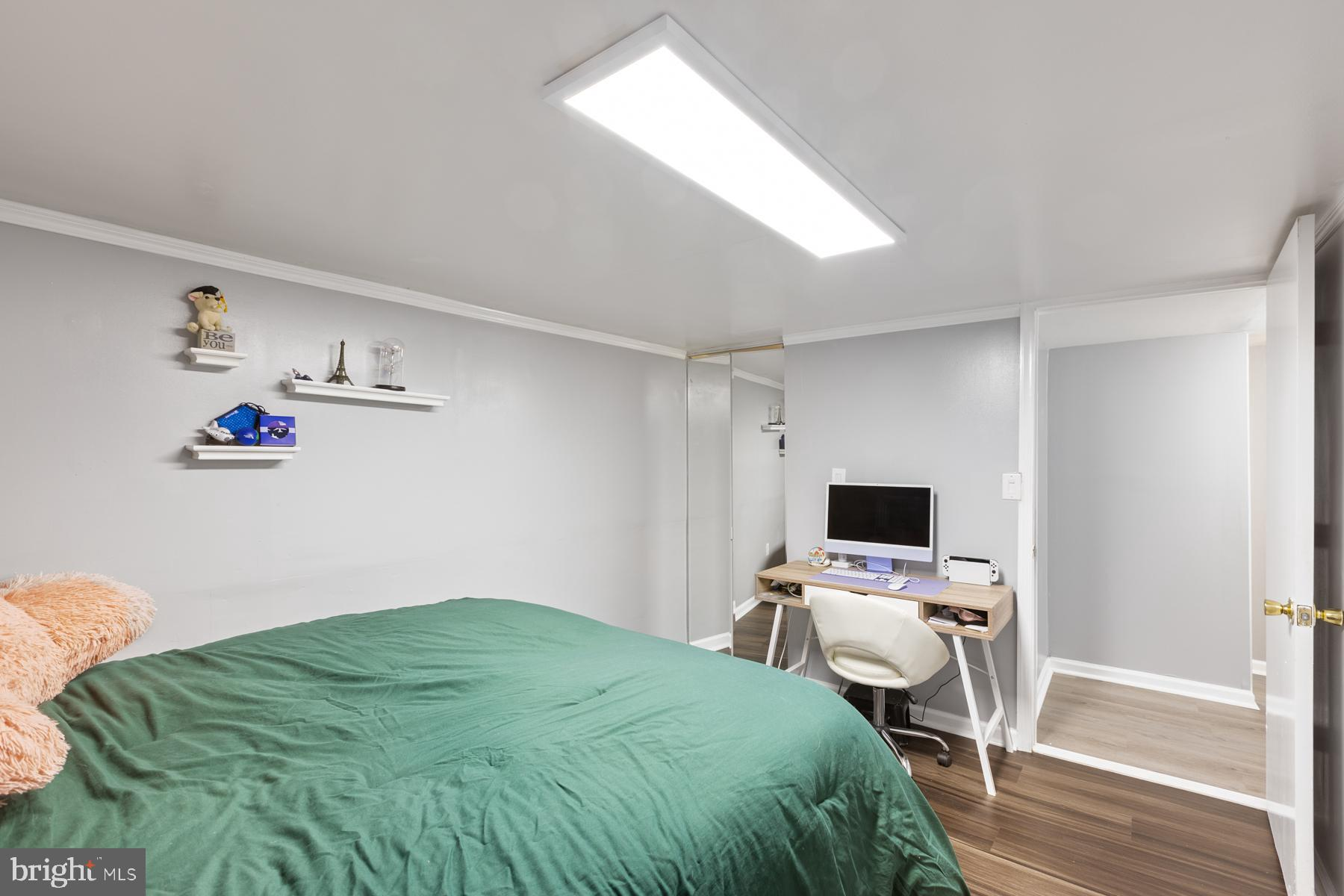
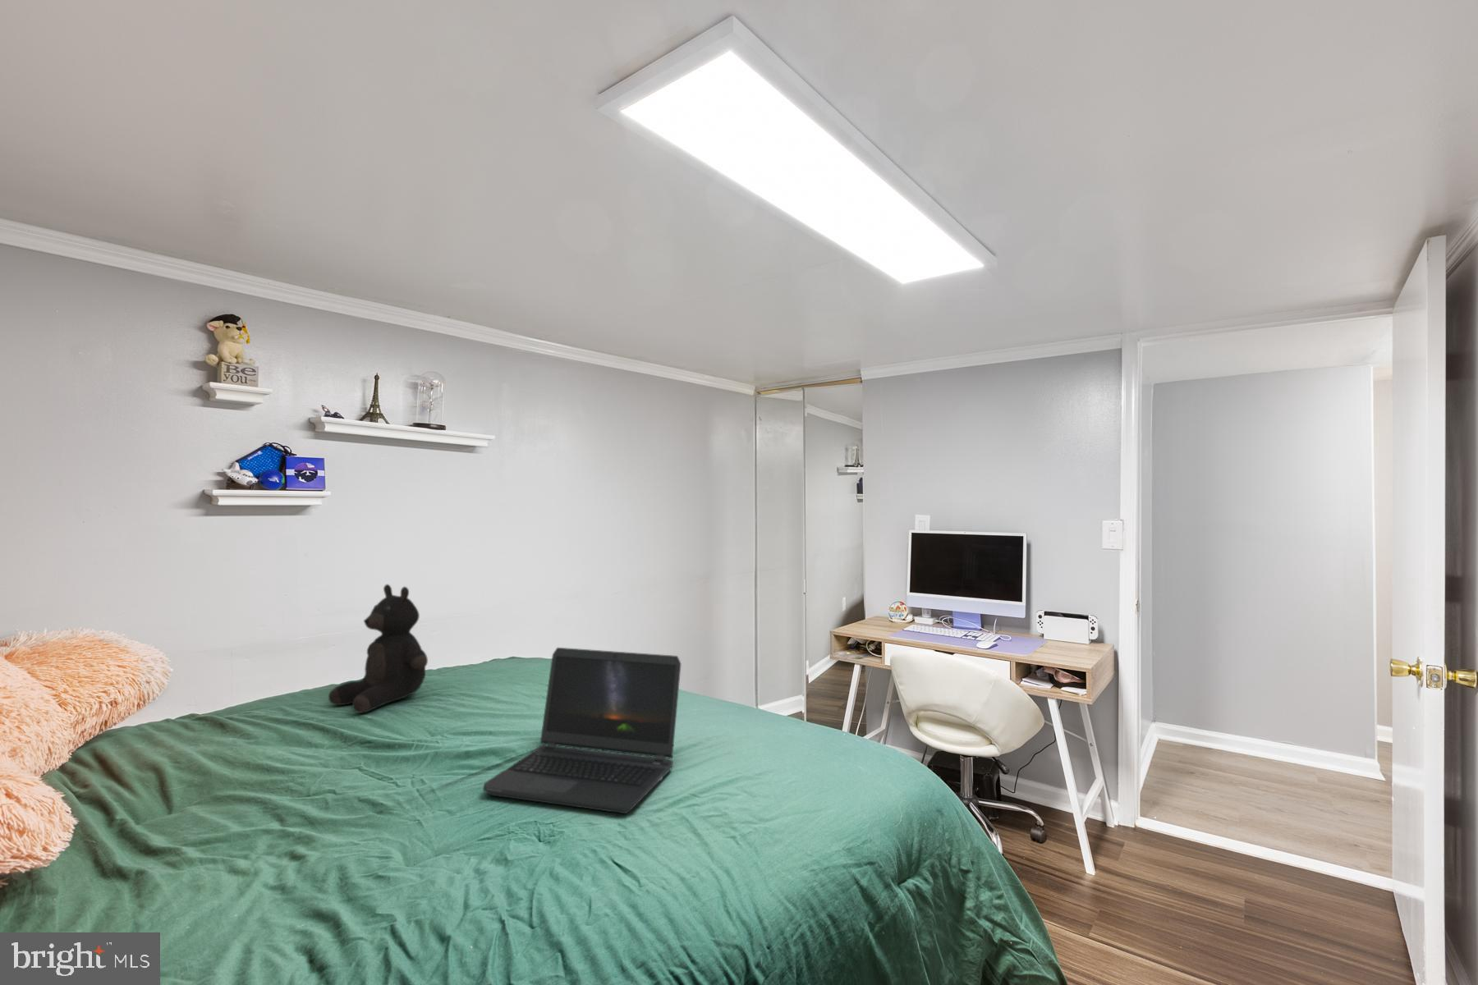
+ laptop computer [482,646,682,815]
+ teddy bear [328,584,429,715]
